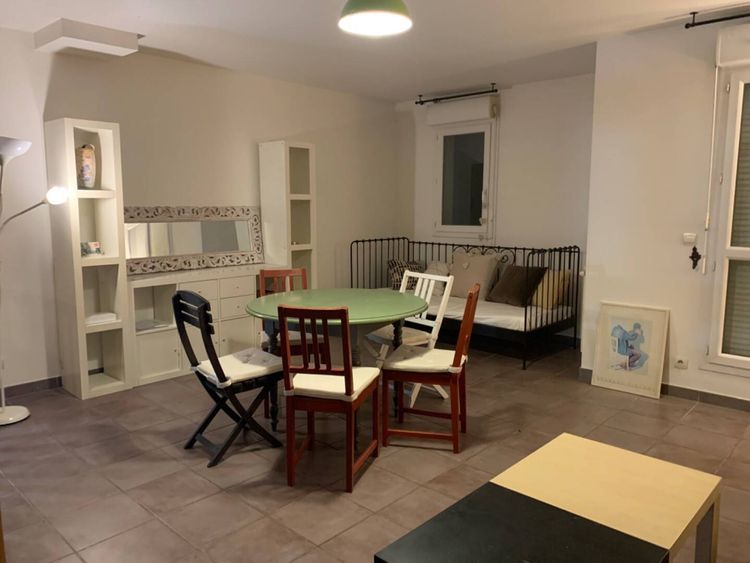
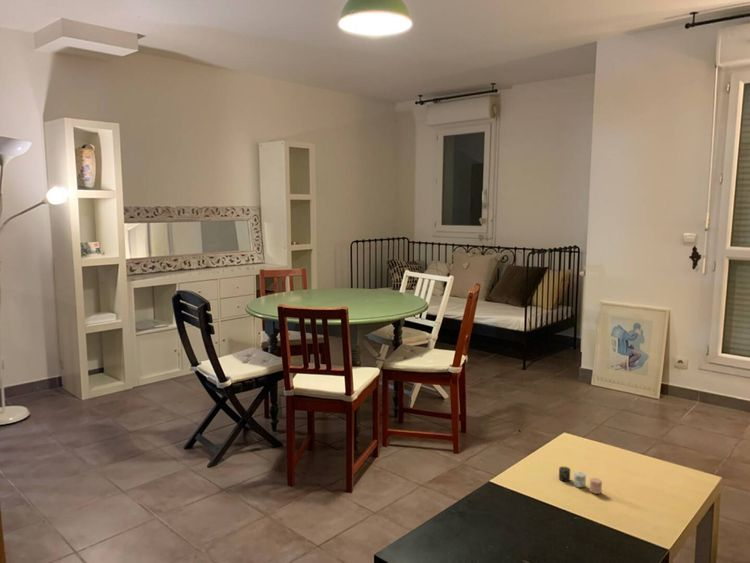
+ candle [558,466,603,495]
